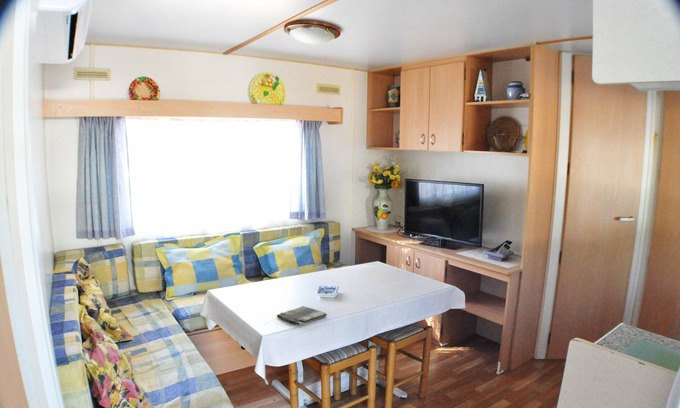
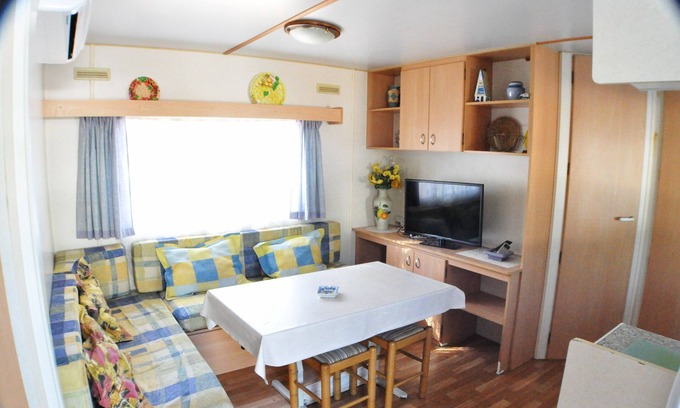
- dish towel [276,305,328,327]
